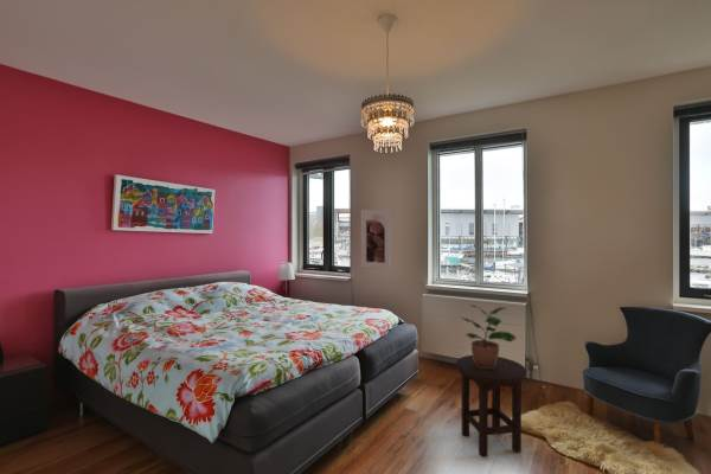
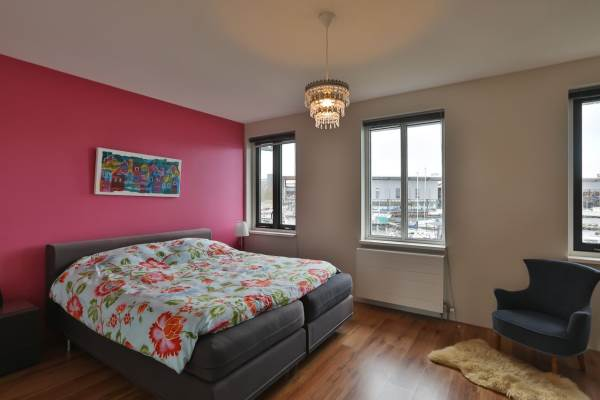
- potted plant [462,303,517,369]
- stool [455,354,527,457]
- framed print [360,207,391,270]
